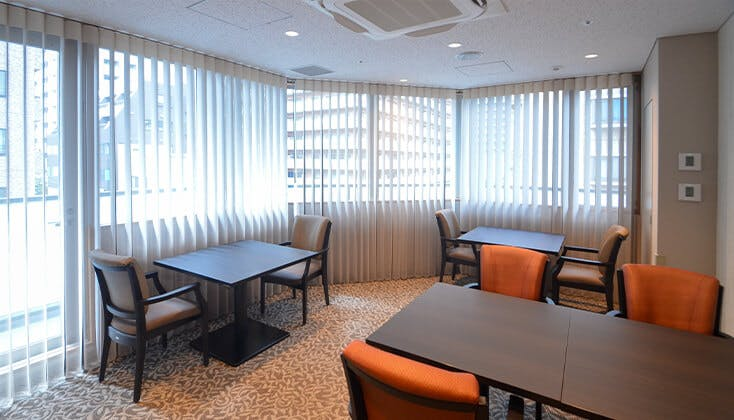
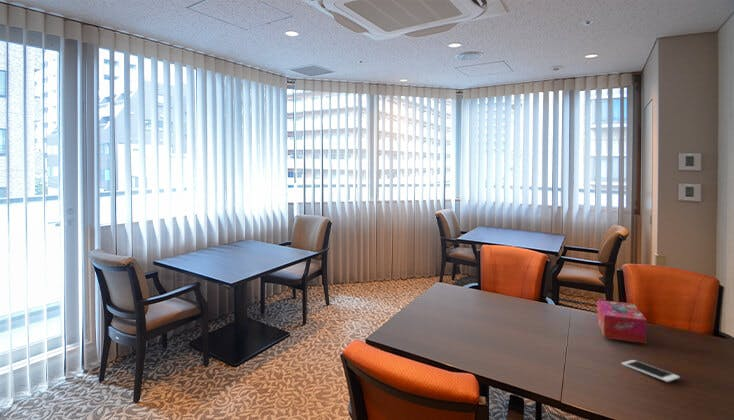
+ cell phone [621,359,681,383]
+ tissue box [596,299,648,344]
